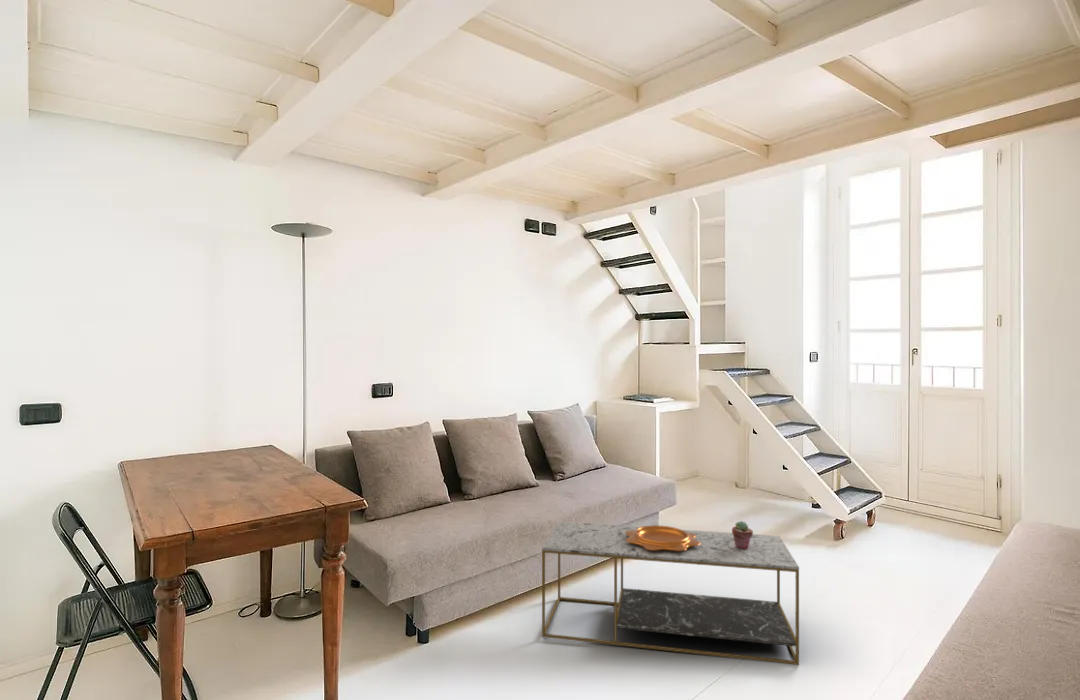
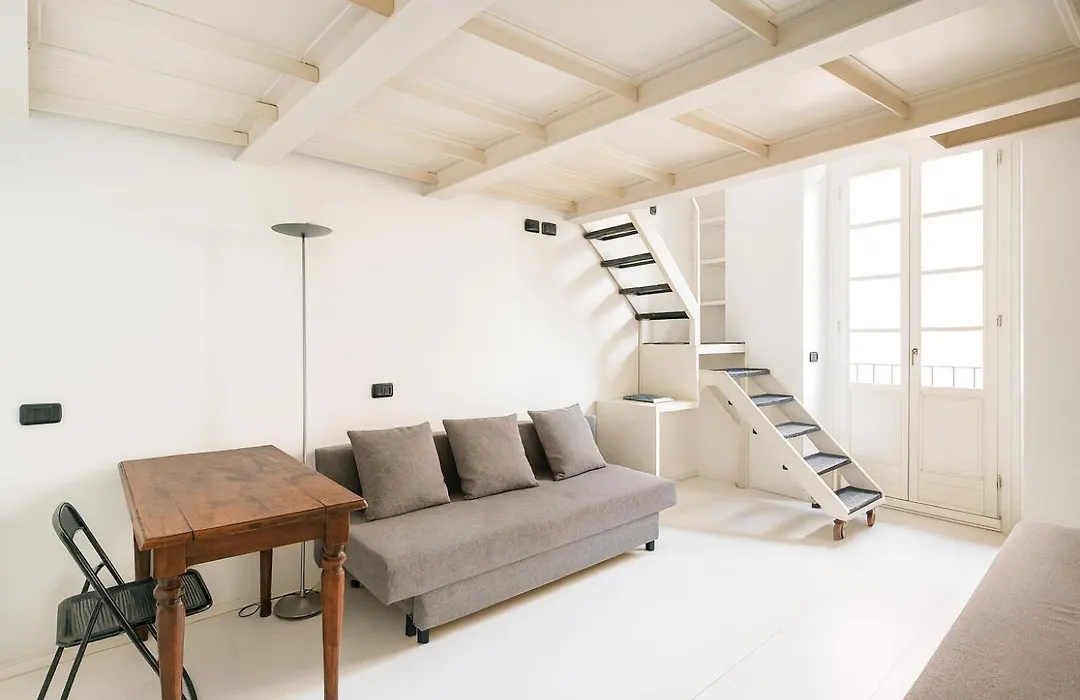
- potted succulent [731,520,754,550]
- coffee table [541,521,800,666]
- decorative bowl [625,524,700,551]
